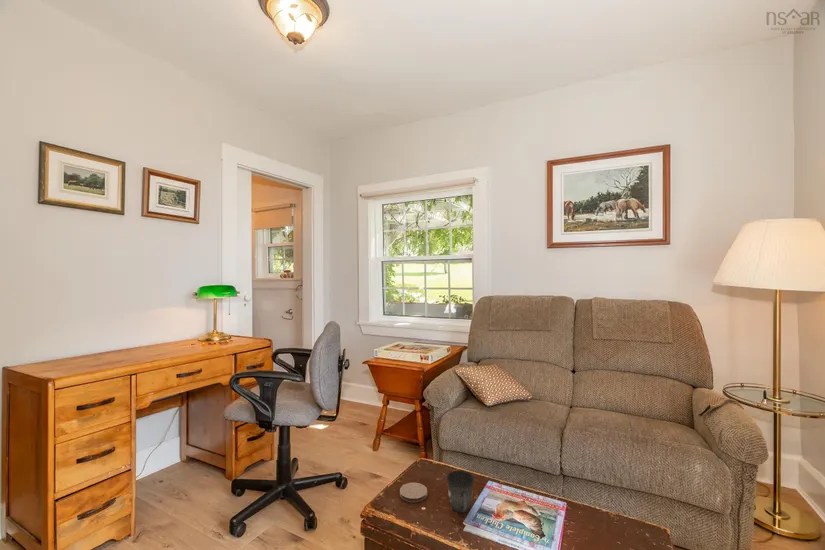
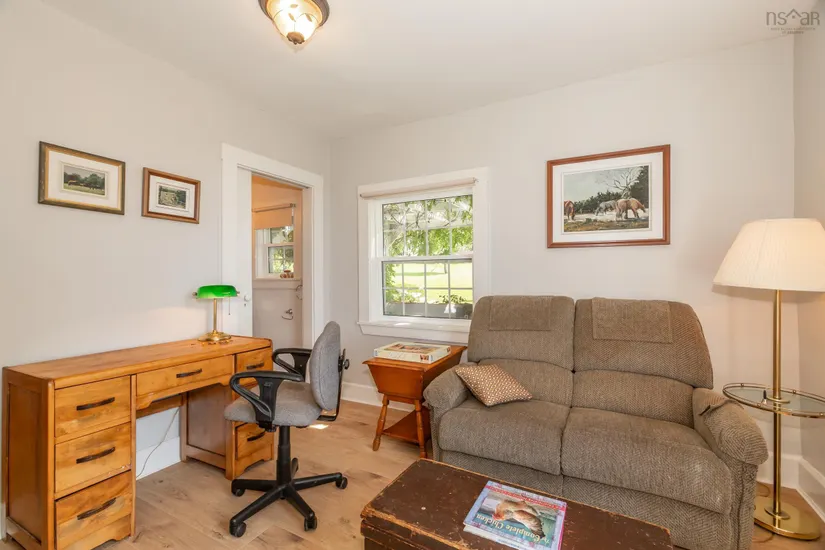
- mug [446,470,475,514]
- coaster [399,482,428,503]
